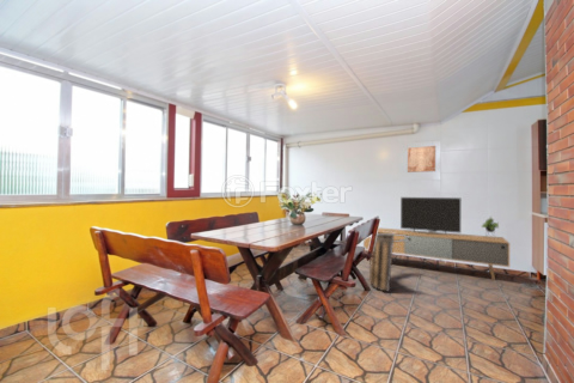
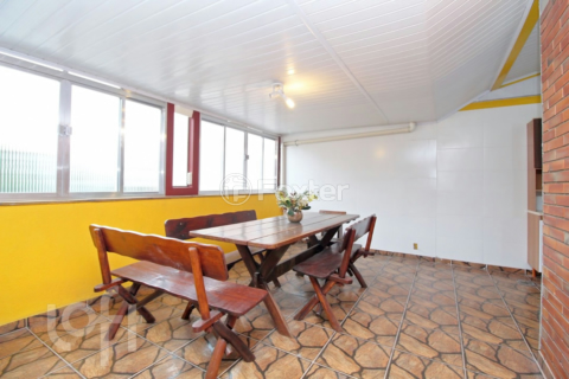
- basket [368,232,409,293]
- wall art [407,145,436,174]
- media console [362,196,511,280]
